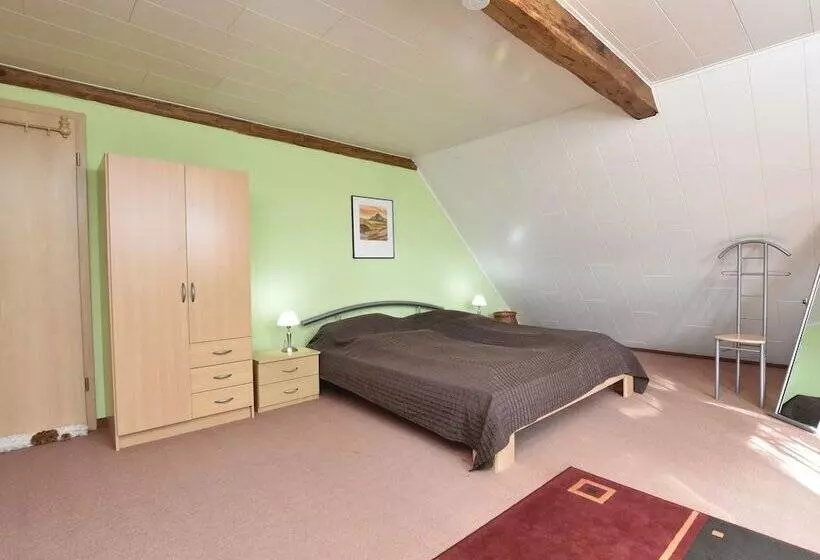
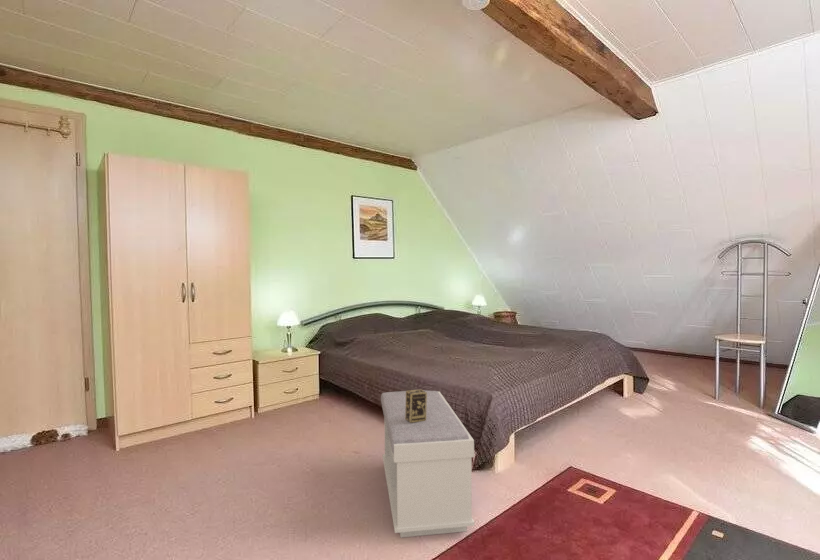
+ bench [380,389,475,539]
+ decorative box [405,388,427,423]
